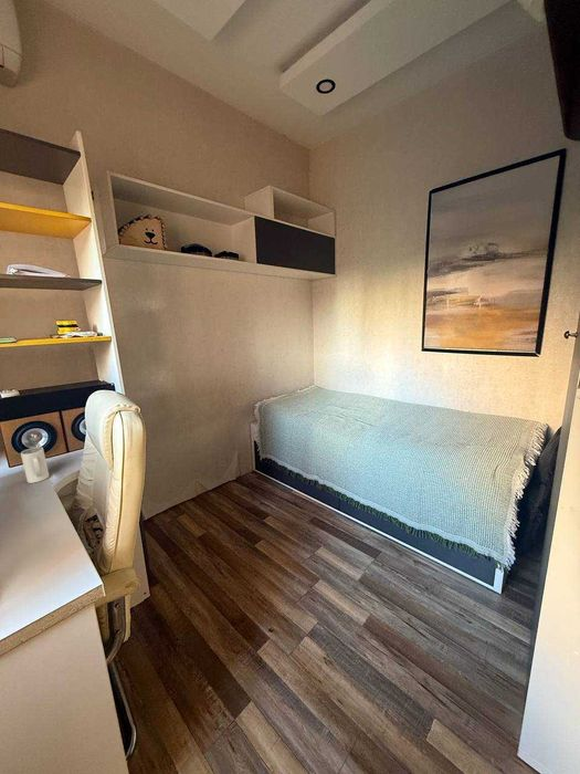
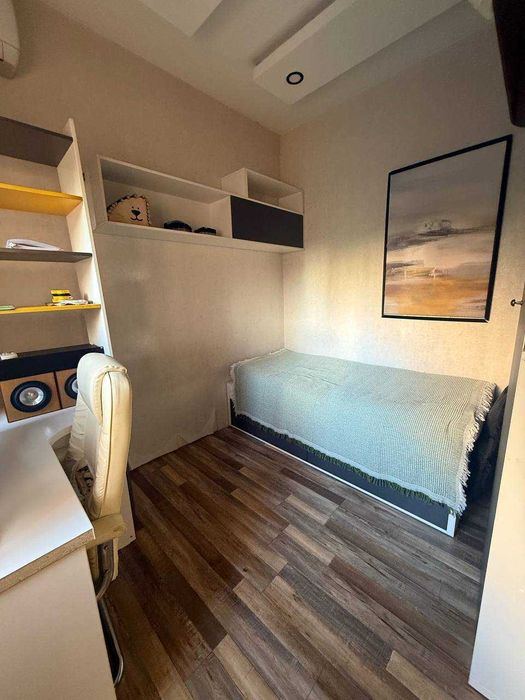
- mug [20,447,50,484]
